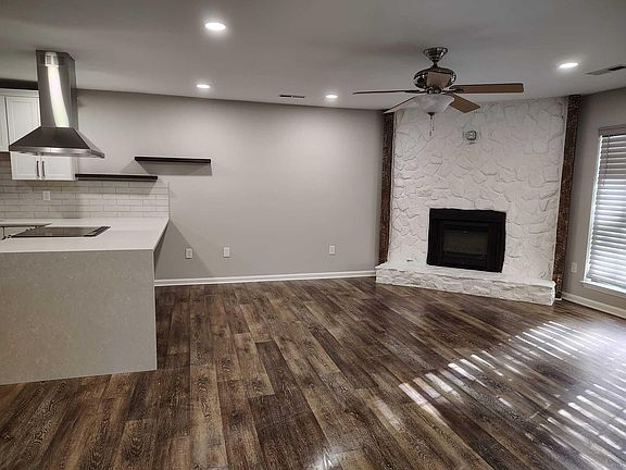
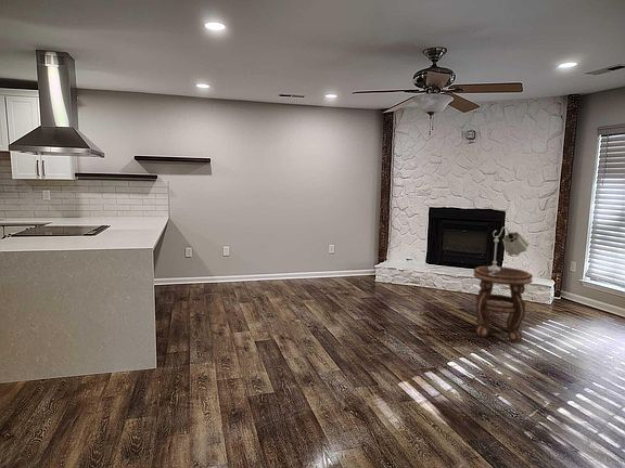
+ table lamp [488,225,531,276]
+ side table [472,265,534,343]
